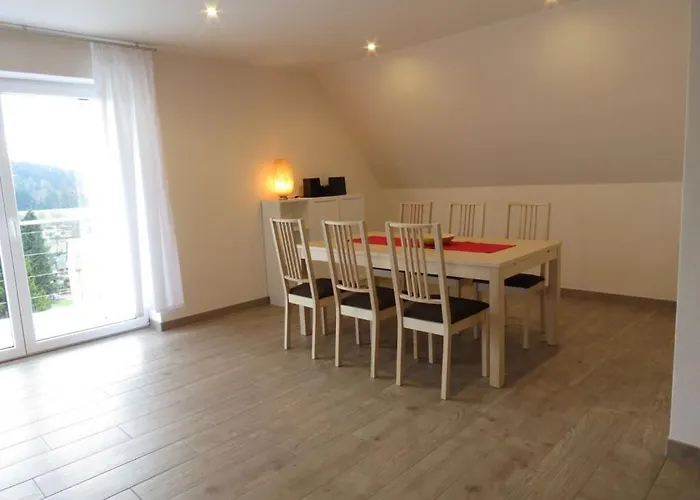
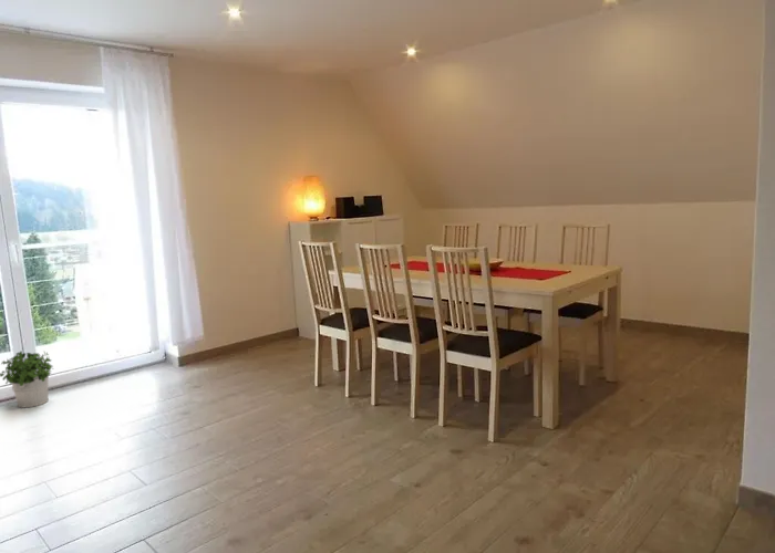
+ potted plant [0,349,54,409]
